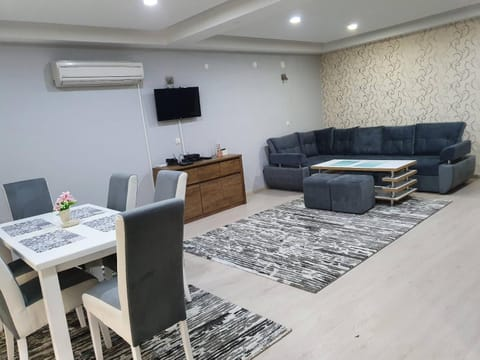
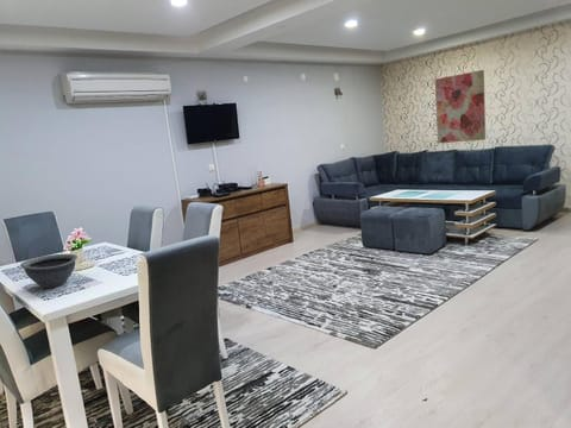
+ wall art [434,69,487,144]
+ bowl [19,253,79,289]
